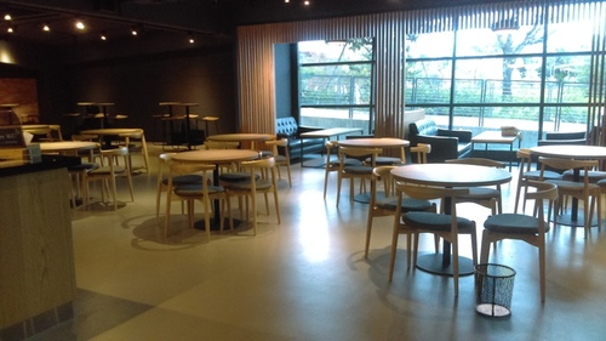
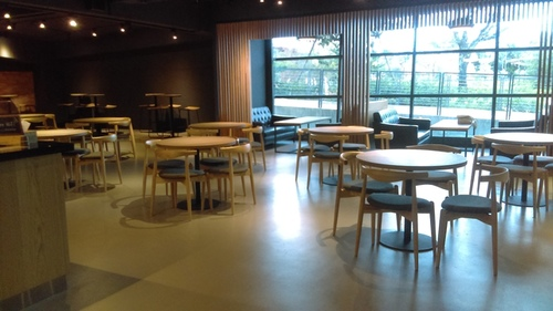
- waste bin [471,262,518,319]
